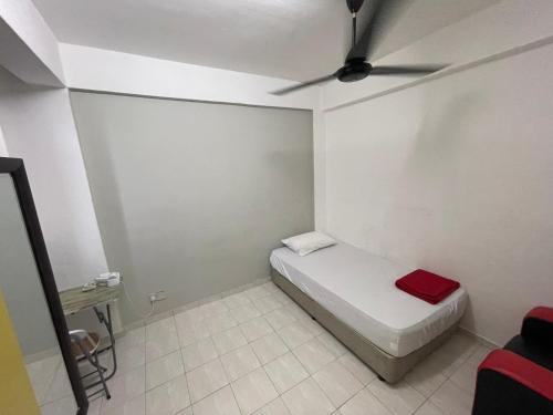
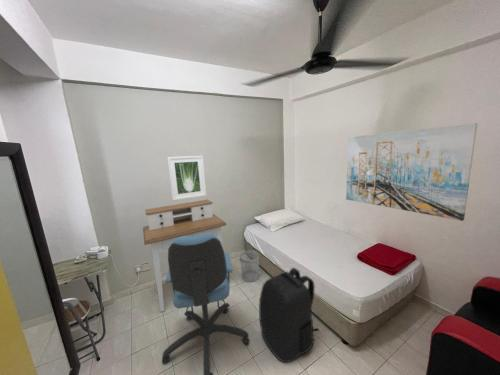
+ backpack [258,267,320,363]
+ office chair [161,234,250,375]
+ wall art [345,122,478,222]
+ wastebasket [239,250,260,283]
+ desk [142,198,227,313]
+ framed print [166,155,207,201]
